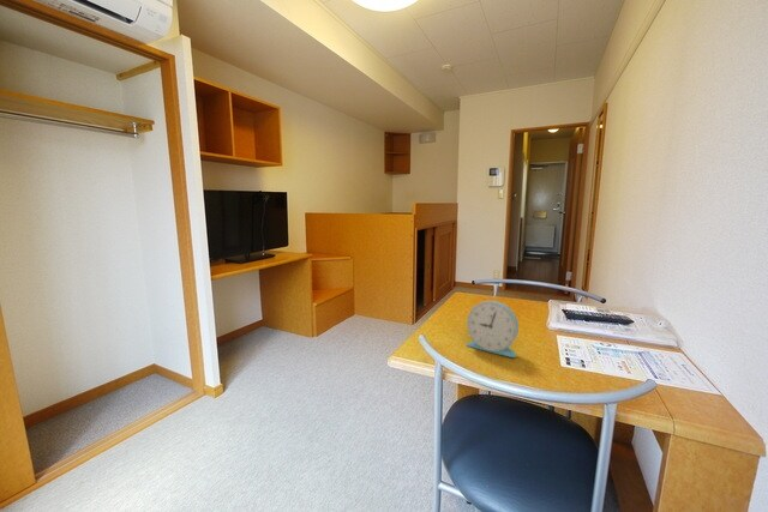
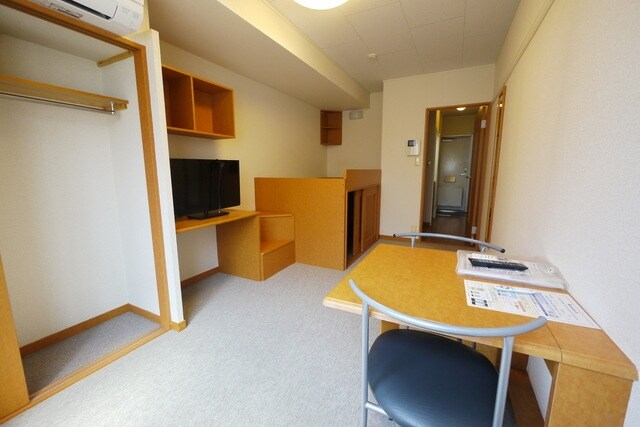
- alarm clock [466,300,520,359]
